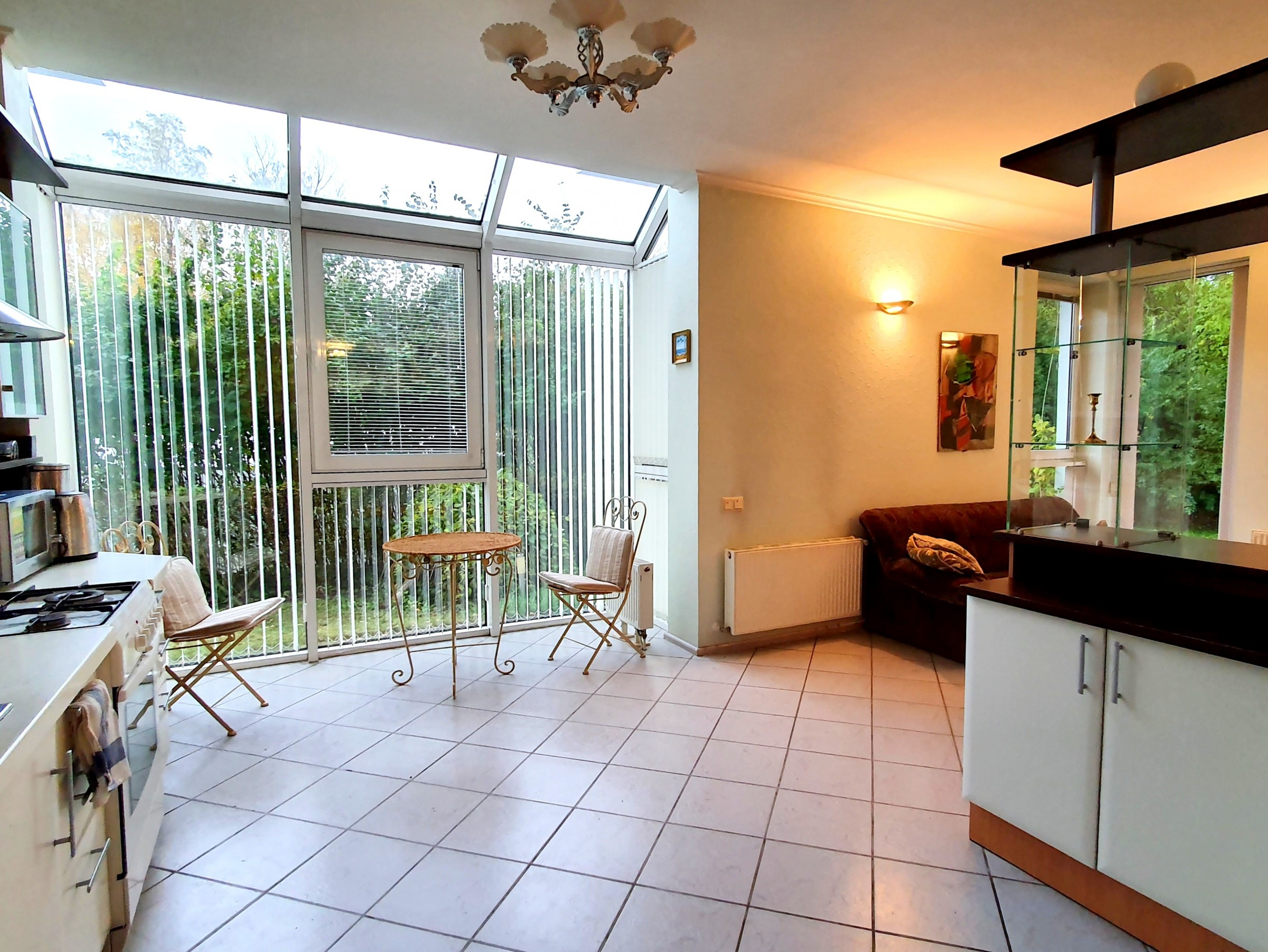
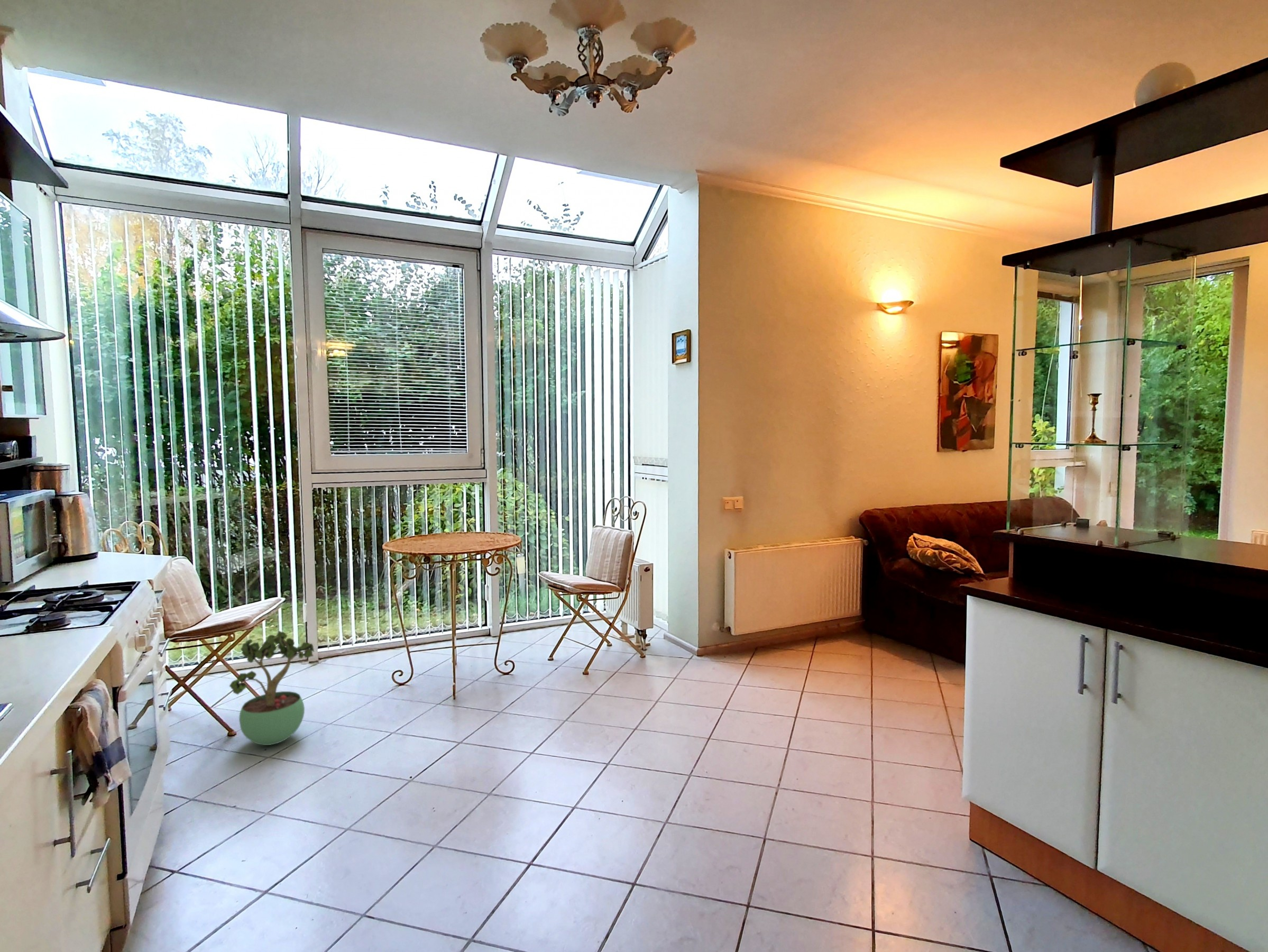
+ potted plant [229,630,315,746]
